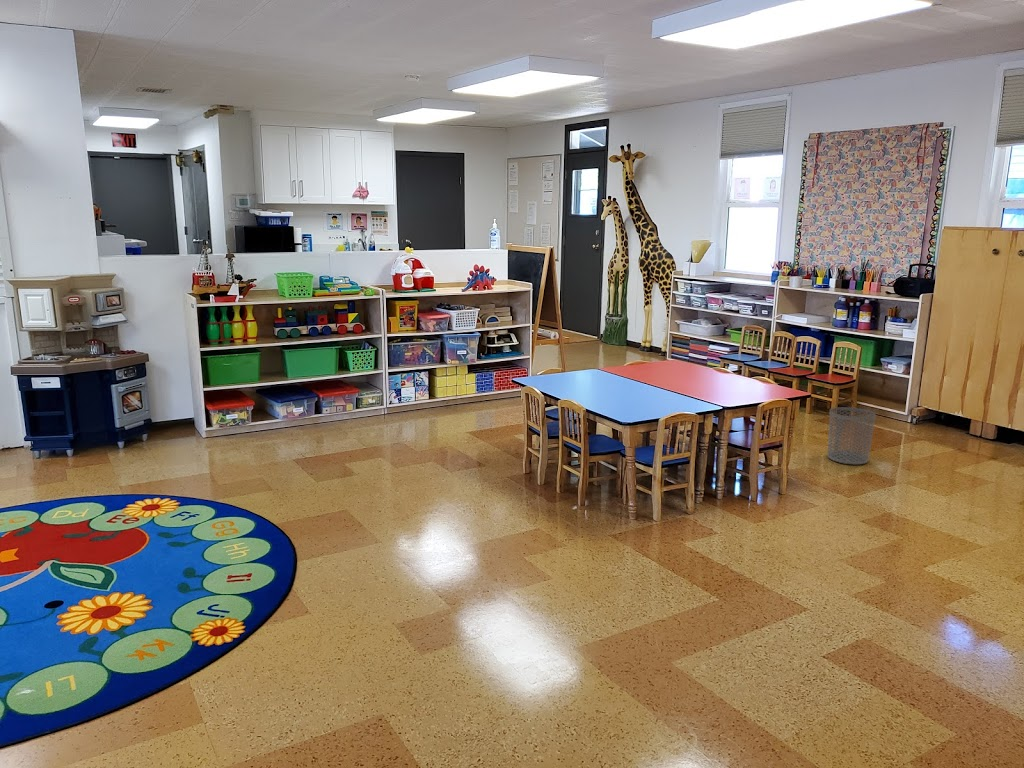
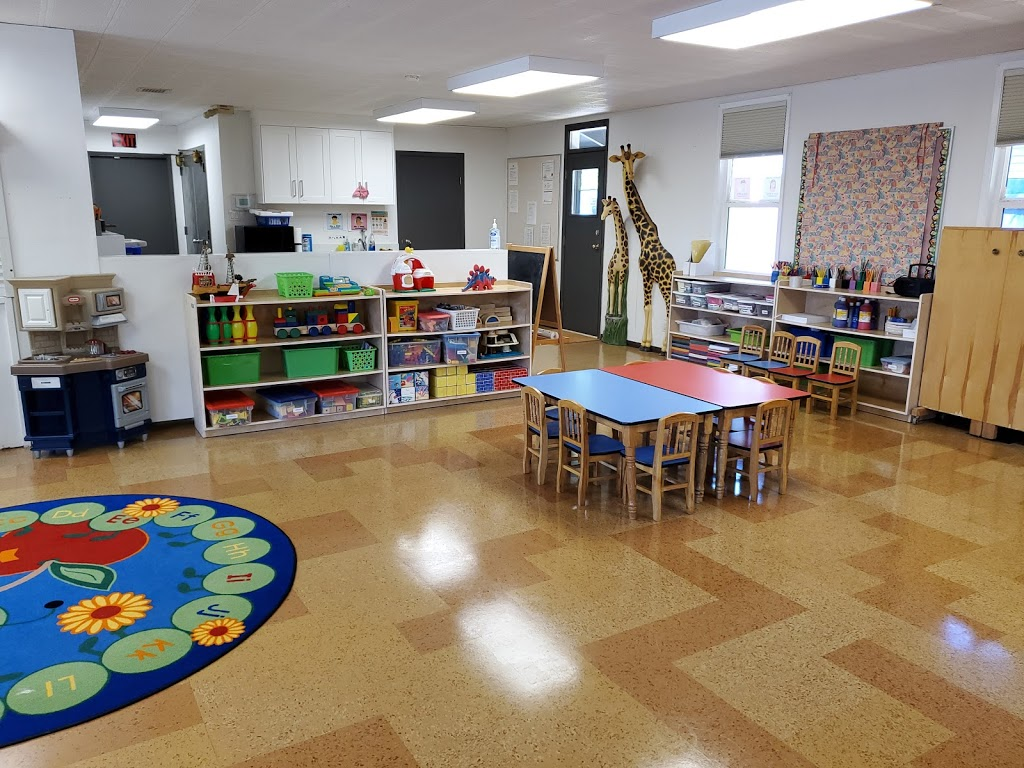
- waste bin [827,406,876,465]
